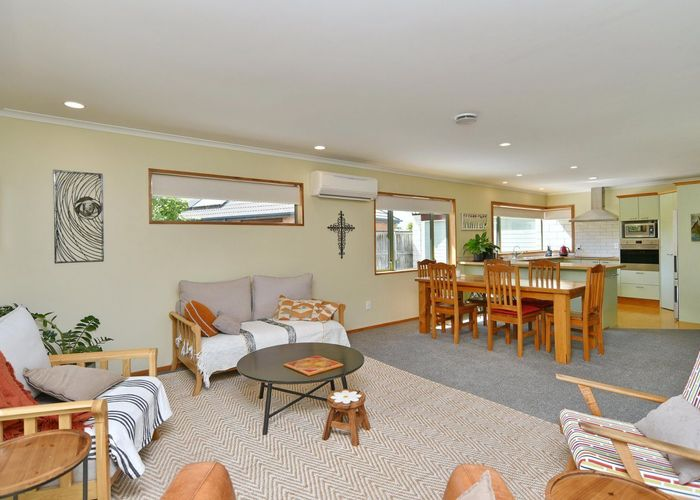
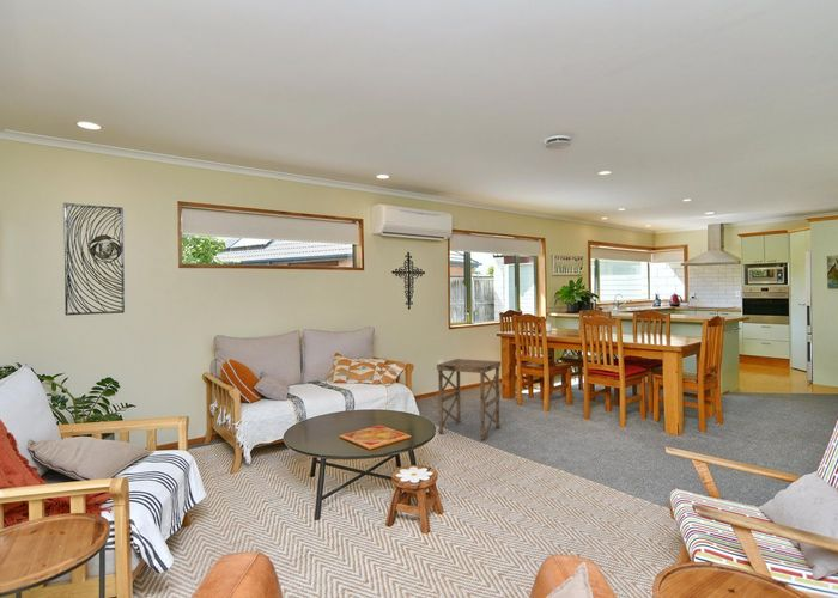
+ side table [436,358,502,441]
